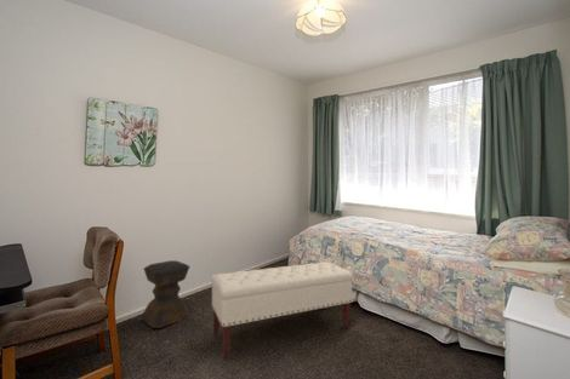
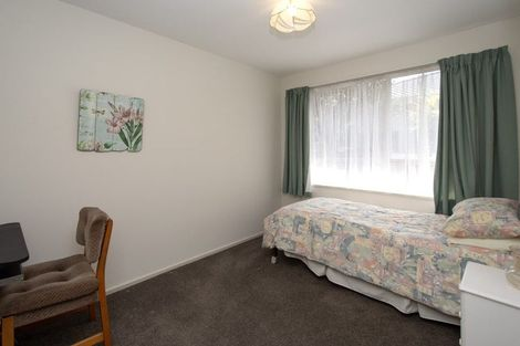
- stool [141,259,192,329]
- bench [210,262,354,361]
